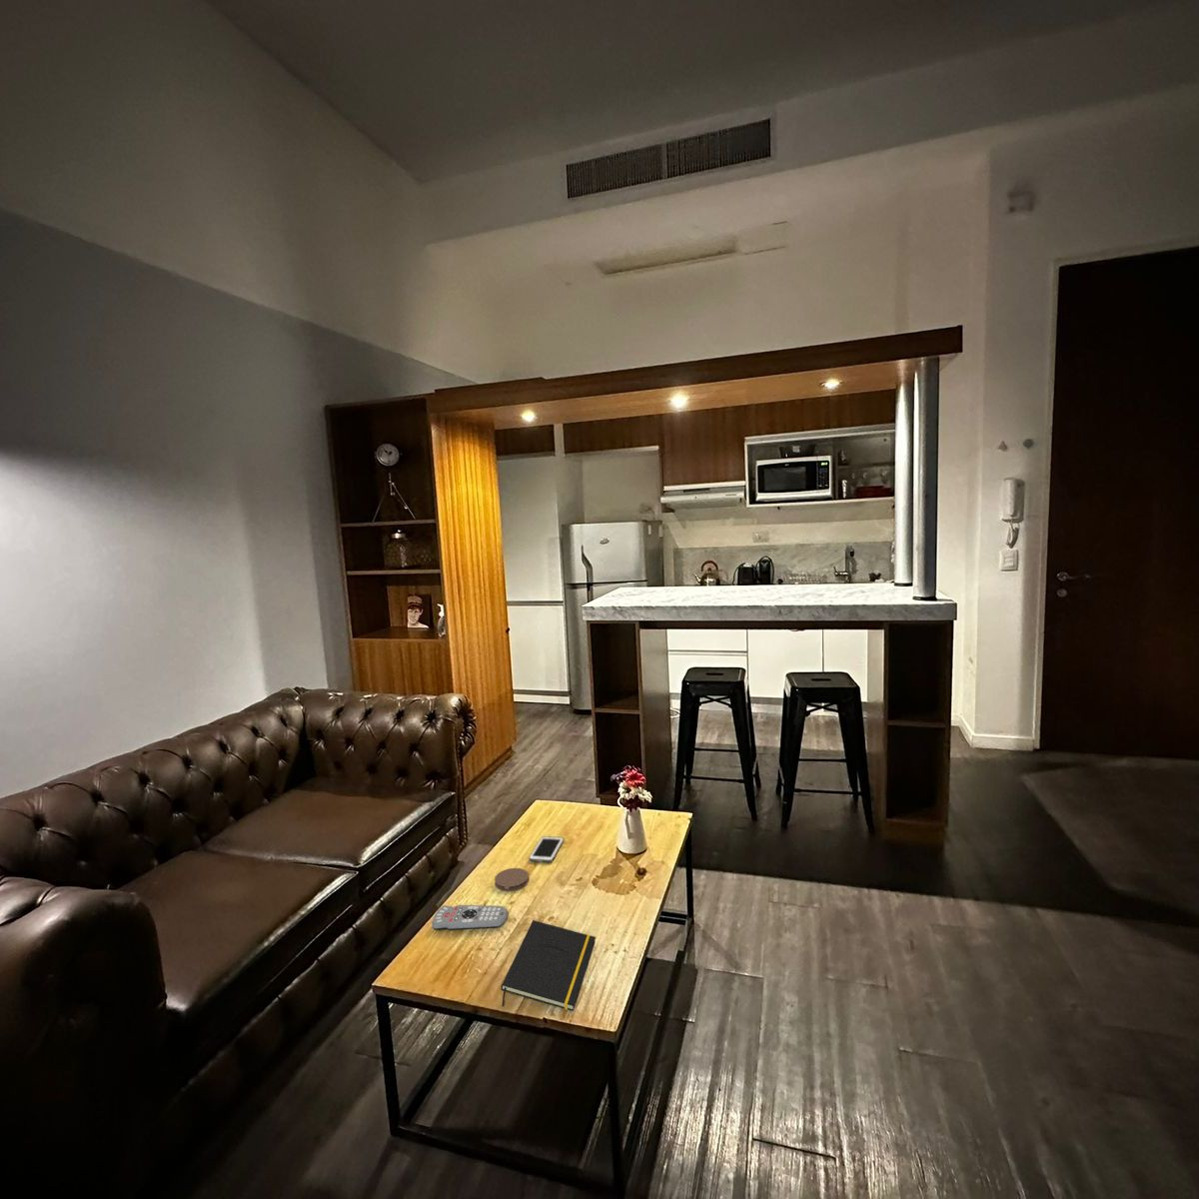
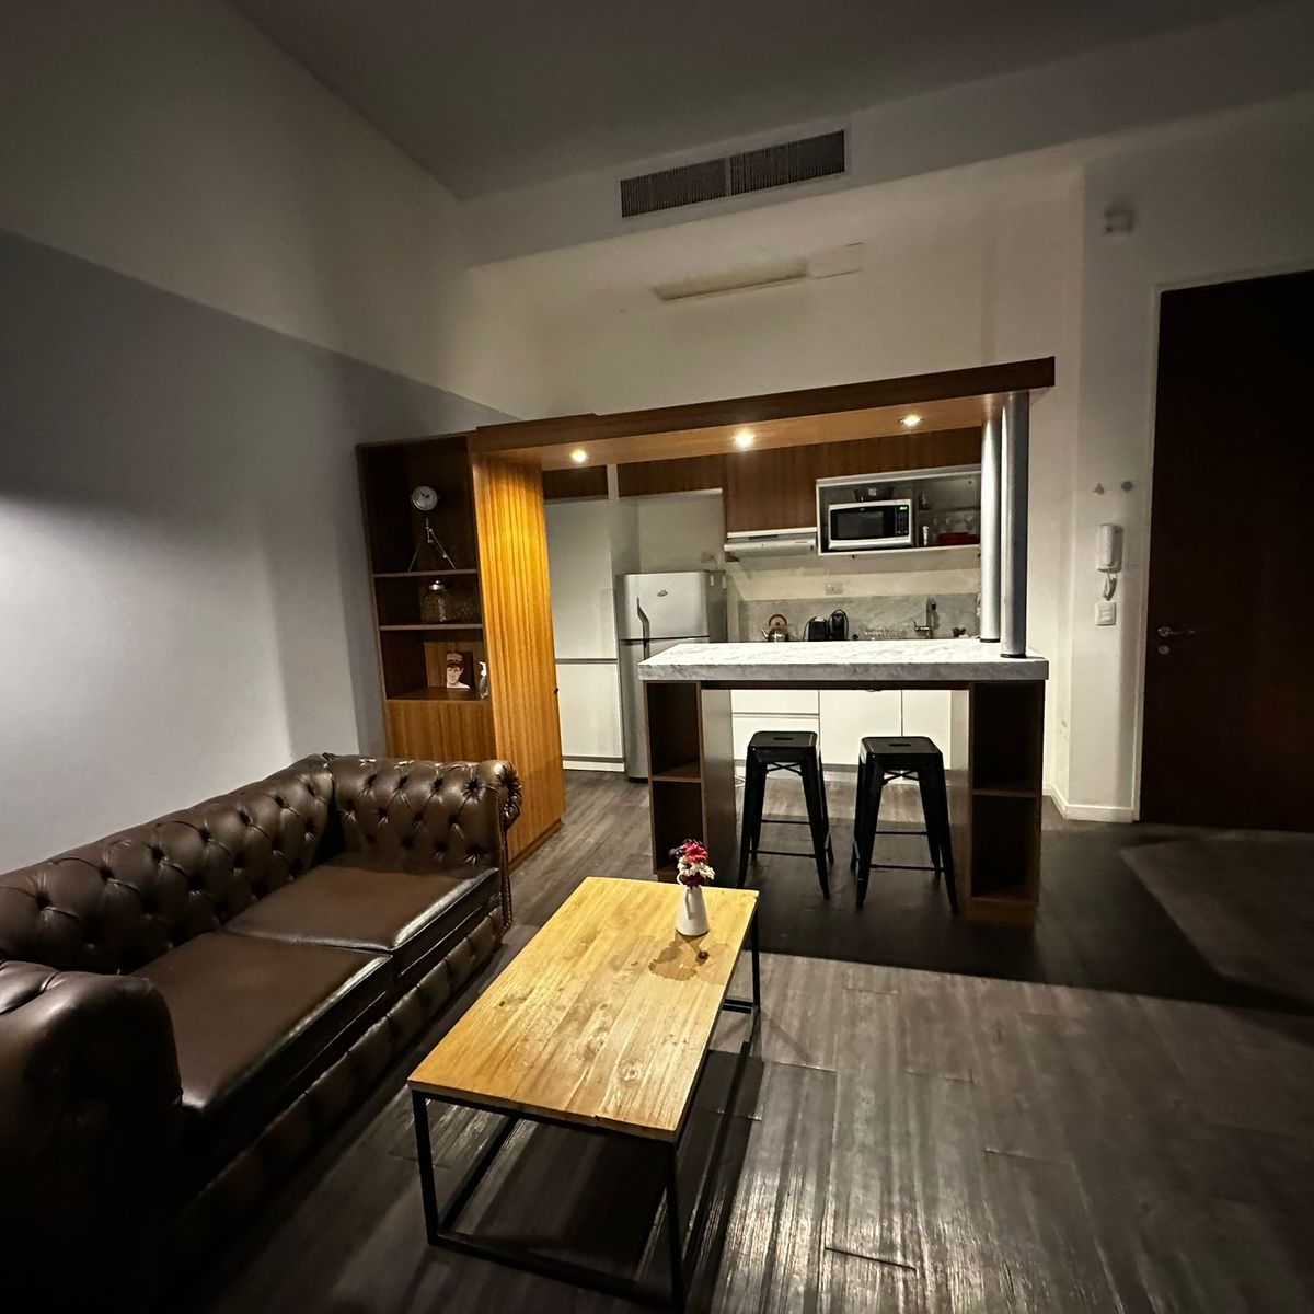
- cell phone [527,836,564,863]
- notepad [500,919,596,1012]
- remote control [430,905,508,931]
- coaster [494,867,529,893]
